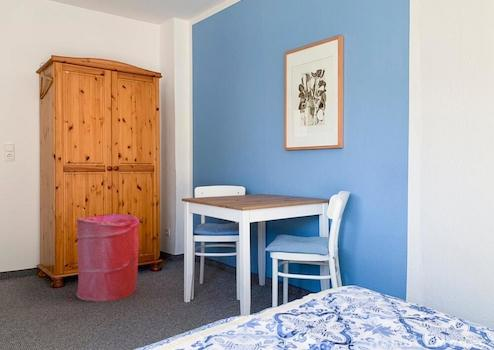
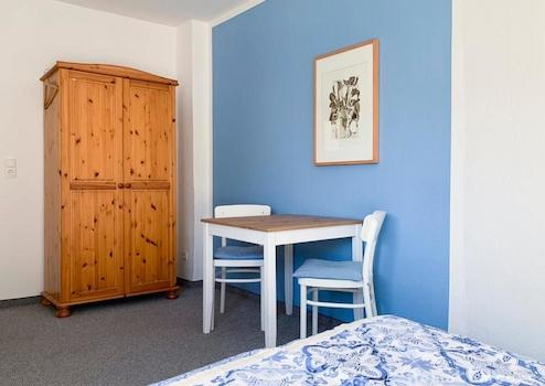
- laundry hamper [76,213,141,302]
